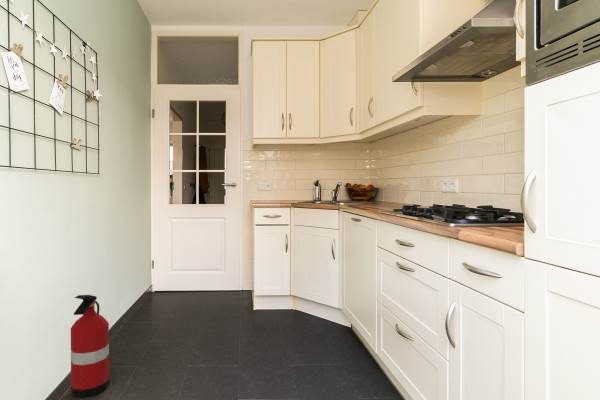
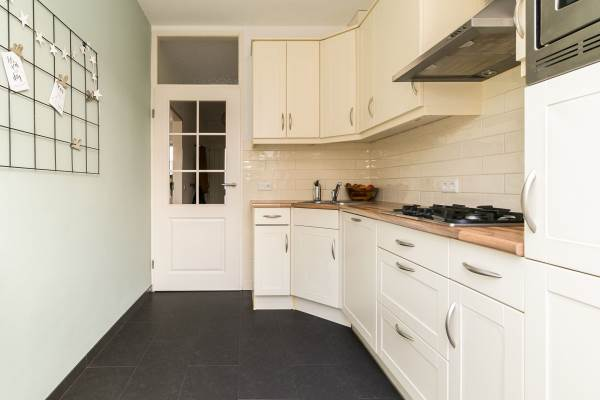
- fire extinguisher [70,294,110,399]
